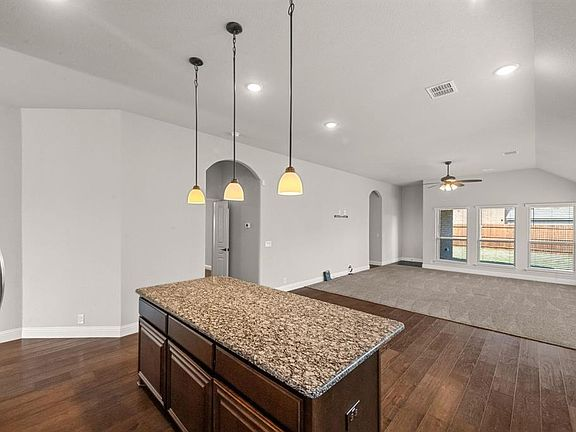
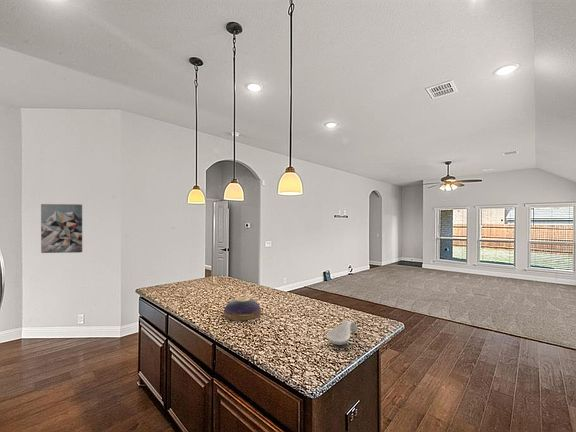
+ spoon rest [326,320,358,346]
+ decorative bowl [222,296,262,321]
+ wall art [40,203,83,254]
